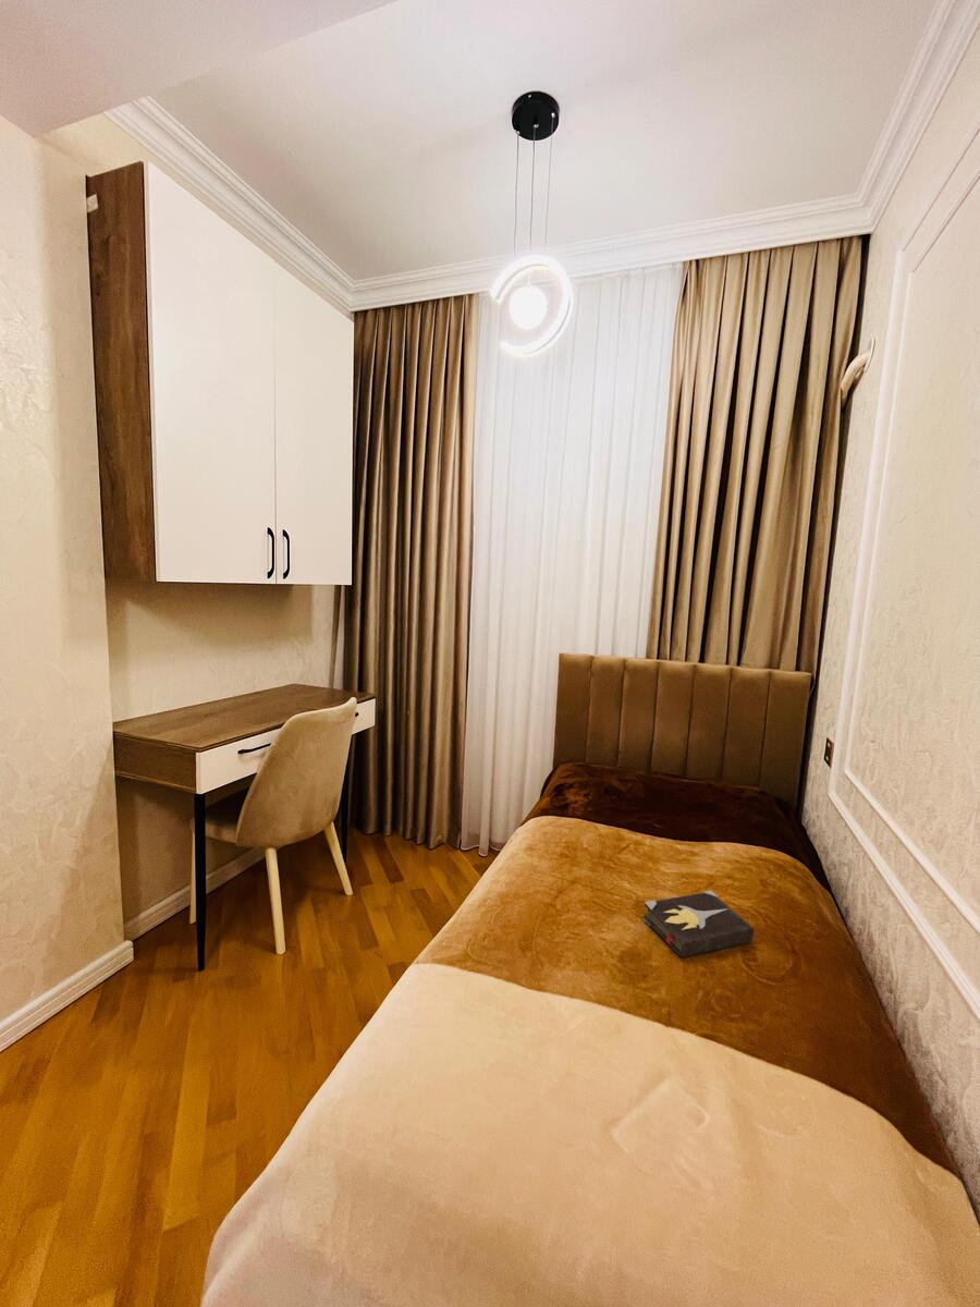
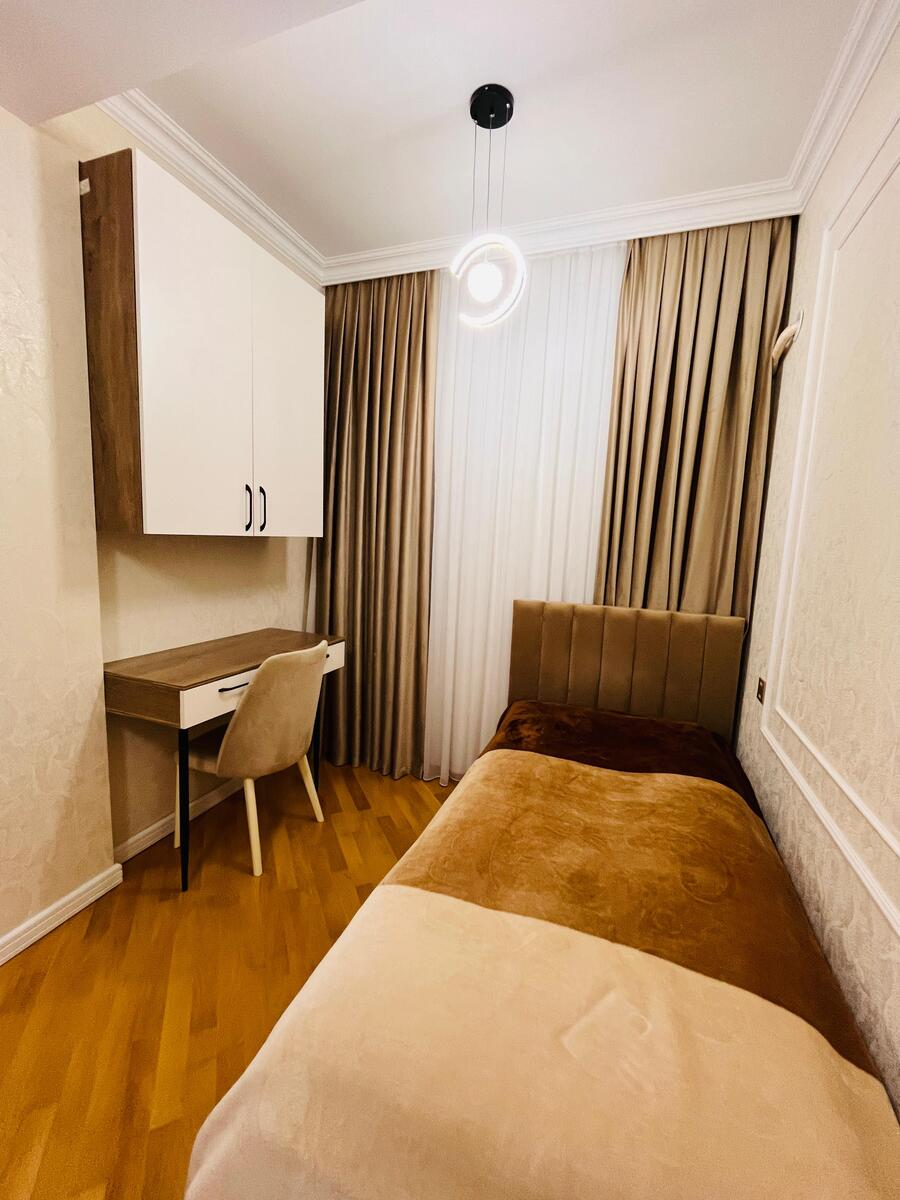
- hardback book [641,890,755,960]
